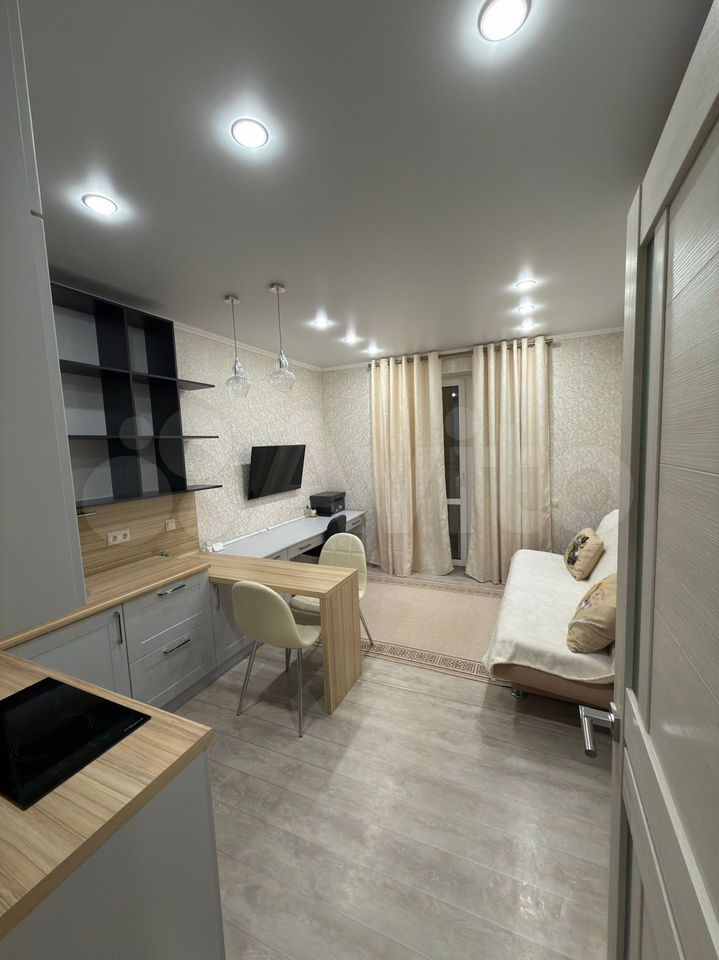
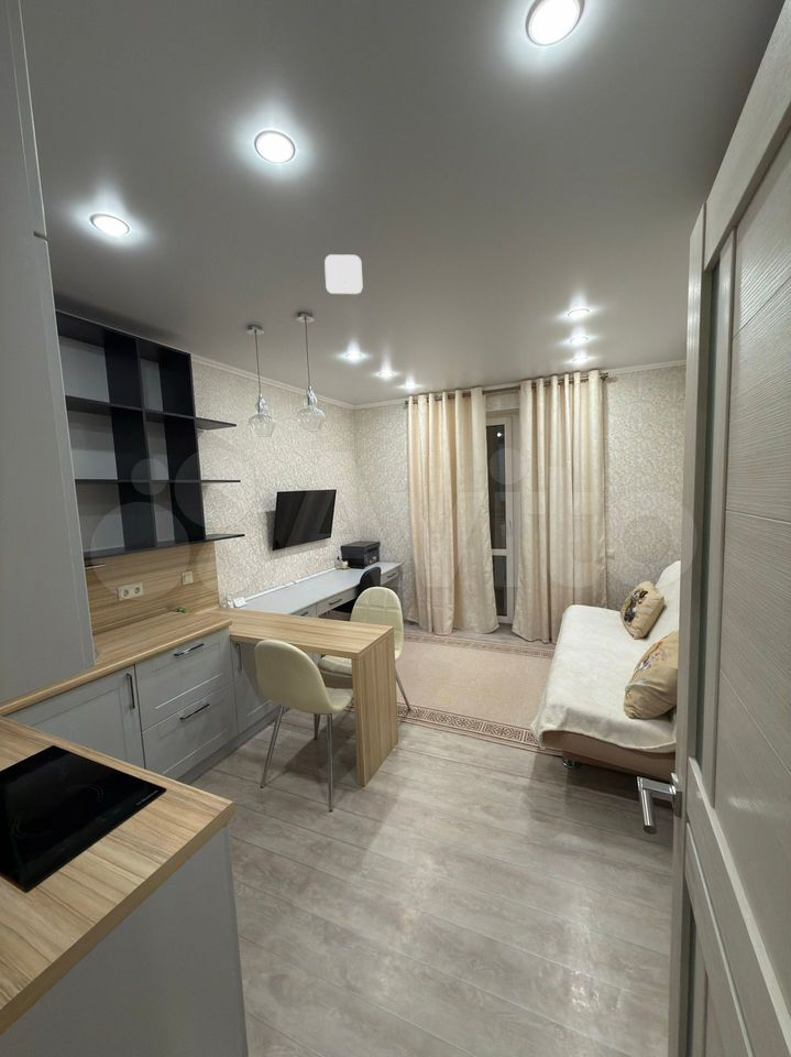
+ smoke detector [323,253,363,295]
